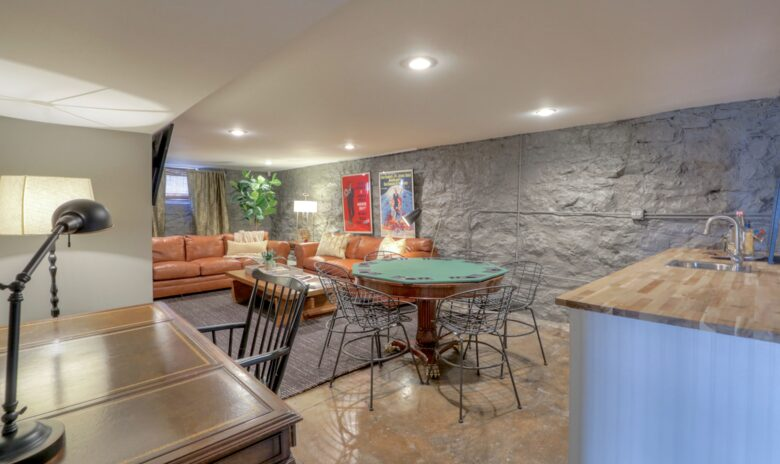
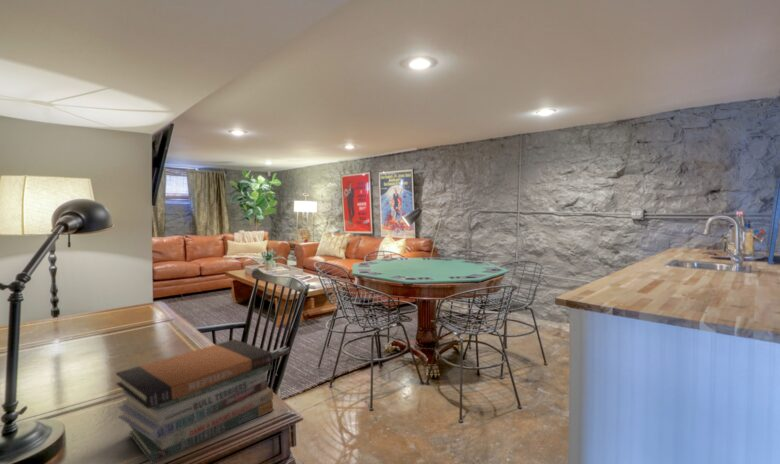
+ book stack [115,338,274,464]
